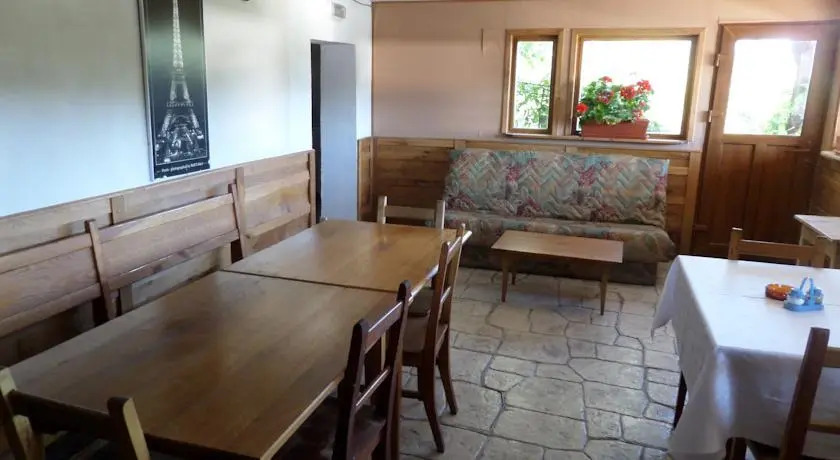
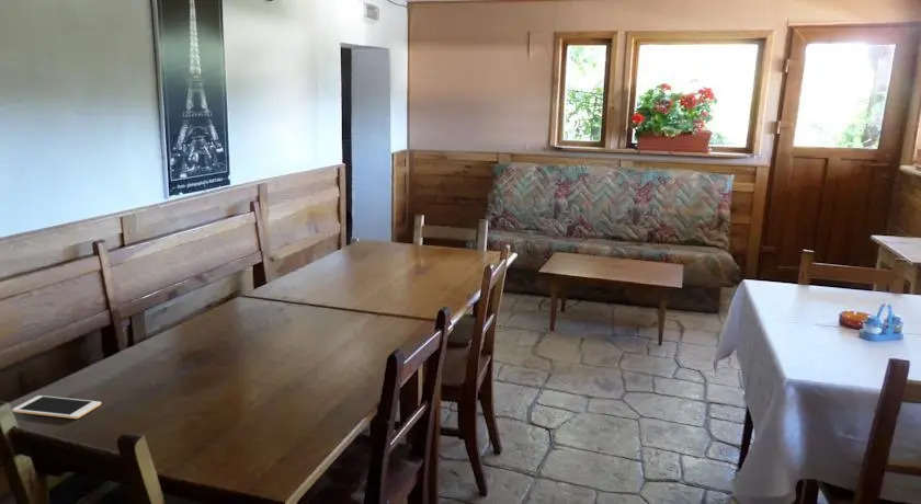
+ cell phone [11,394,102,420]
